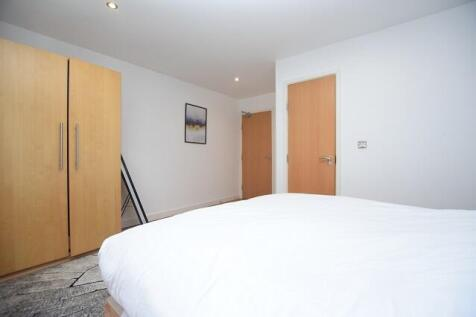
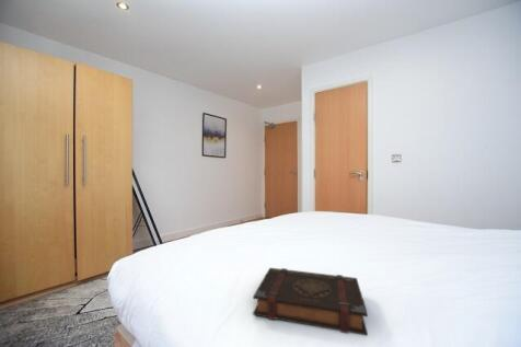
+ book [252,267,369,337]
